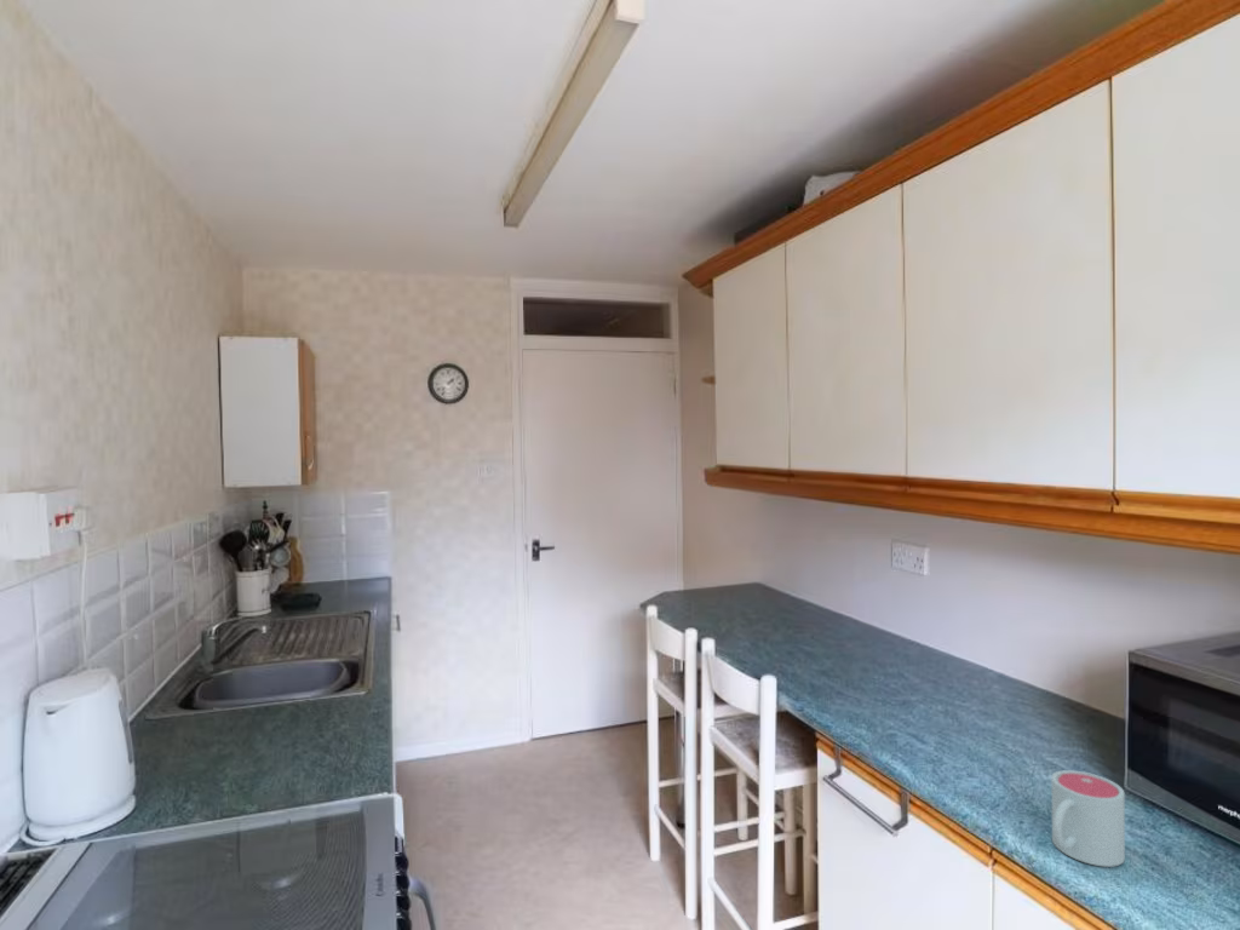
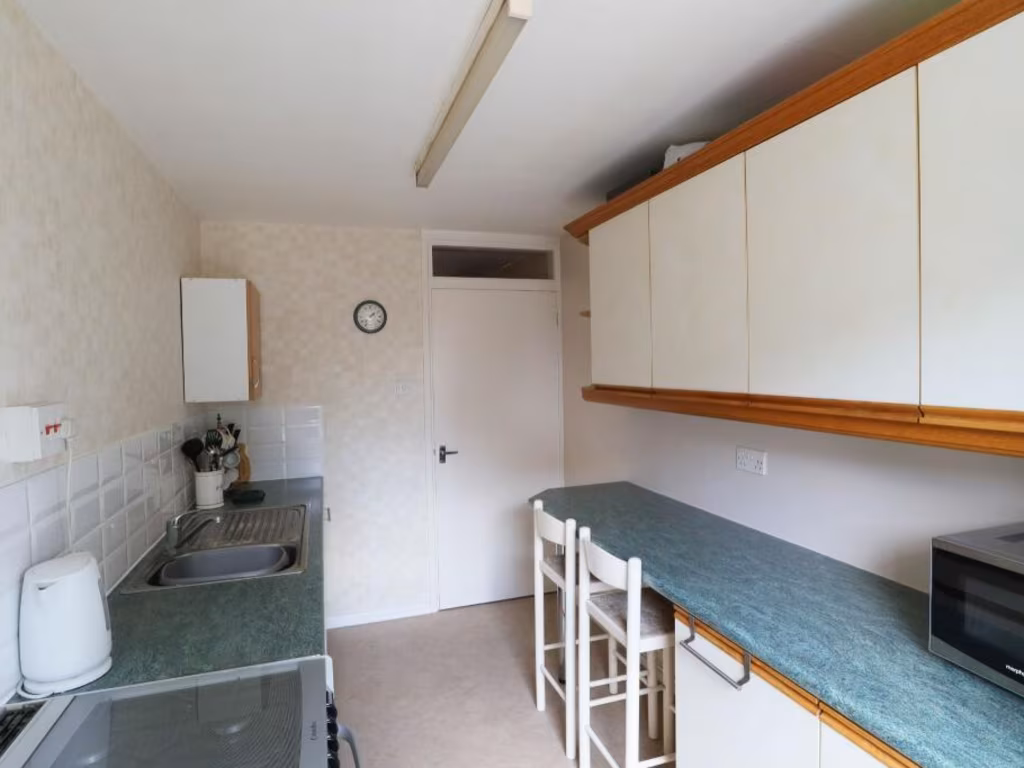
- mug [1051,769,1126,868]
